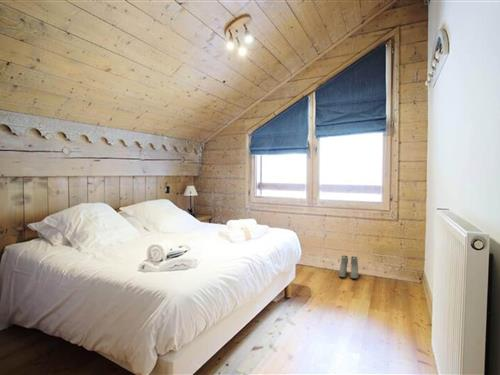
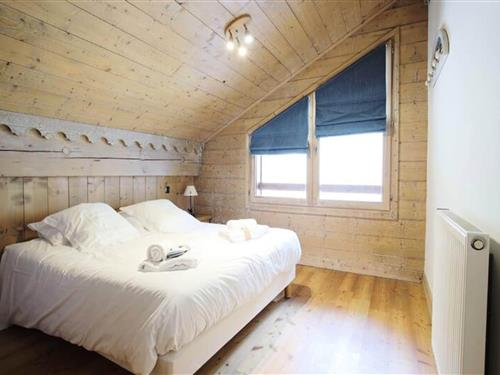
- boots [338,255,359,280]
